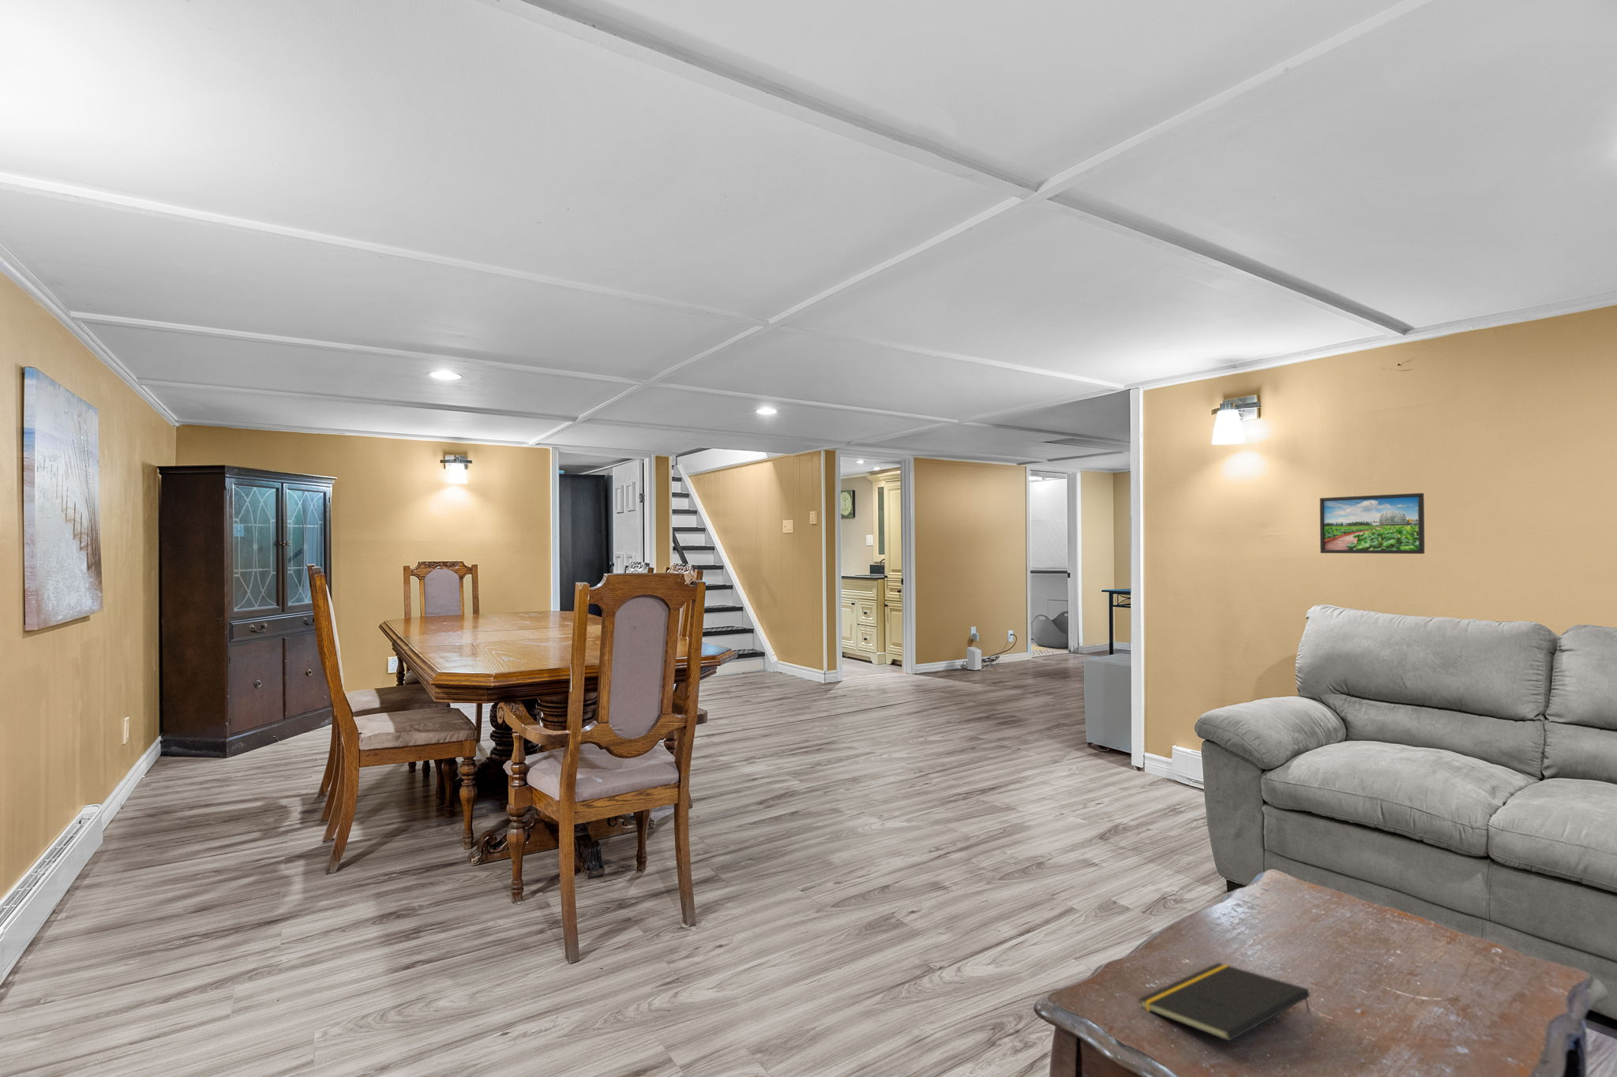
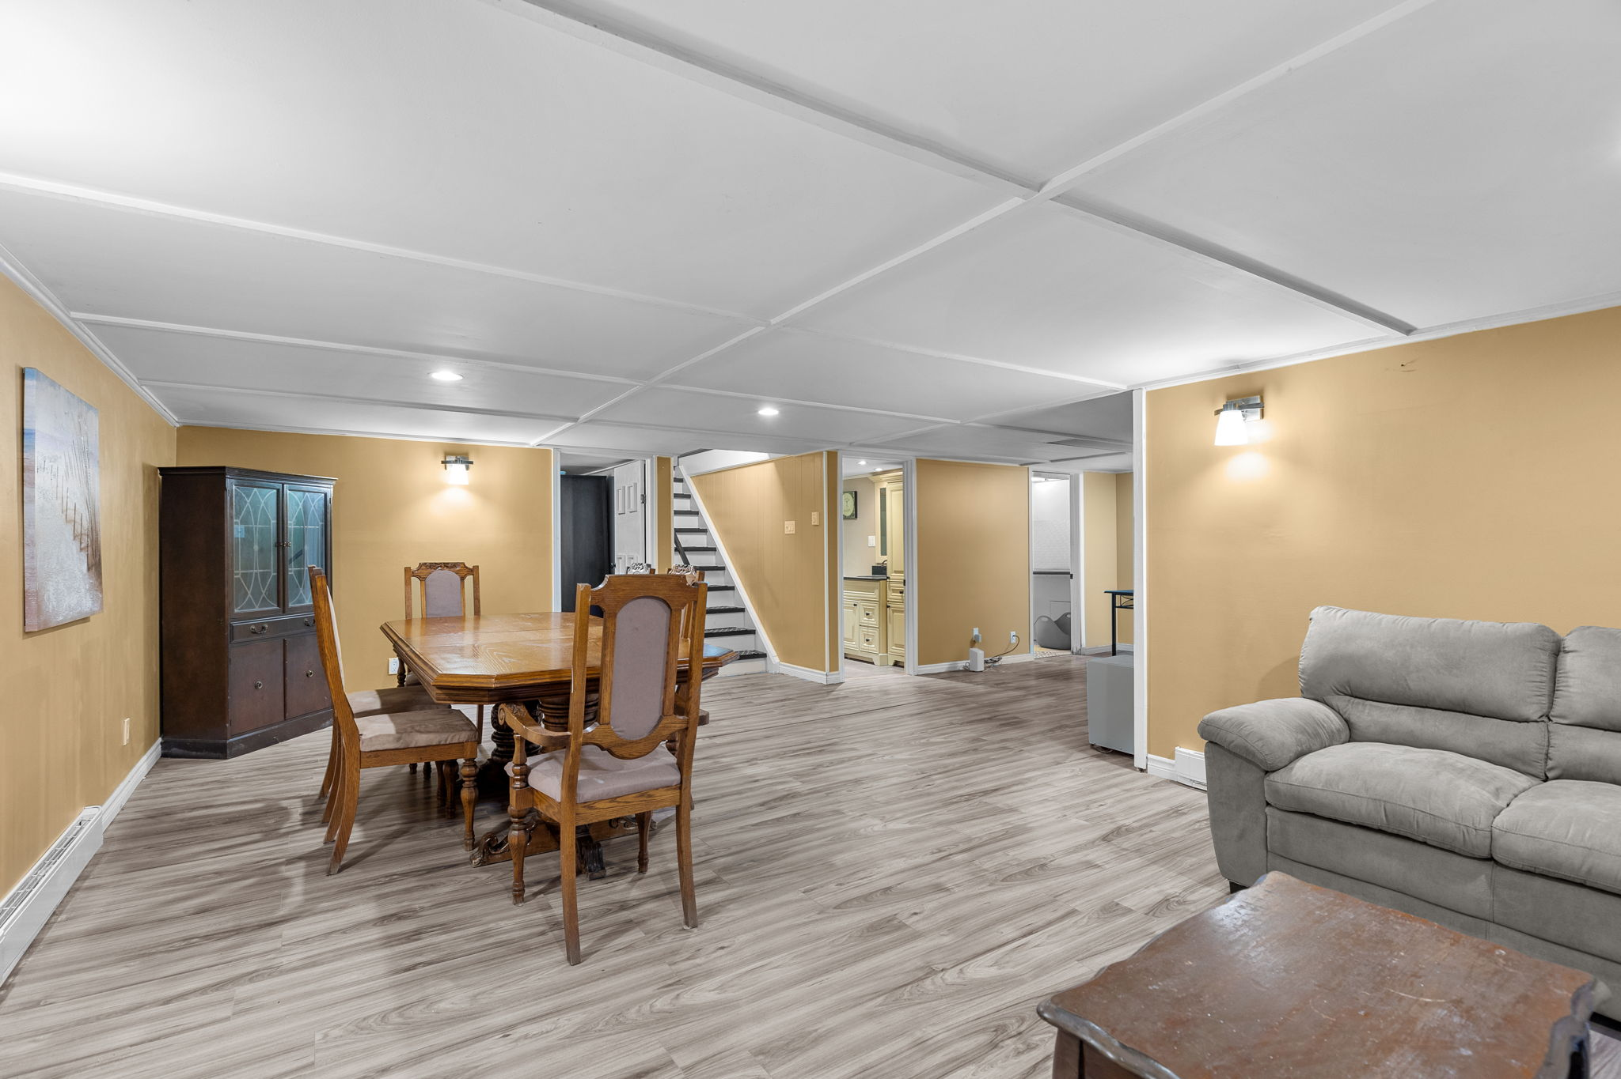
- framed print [1319,493,1425,554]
- notepad [1137,962,1312,1041]
